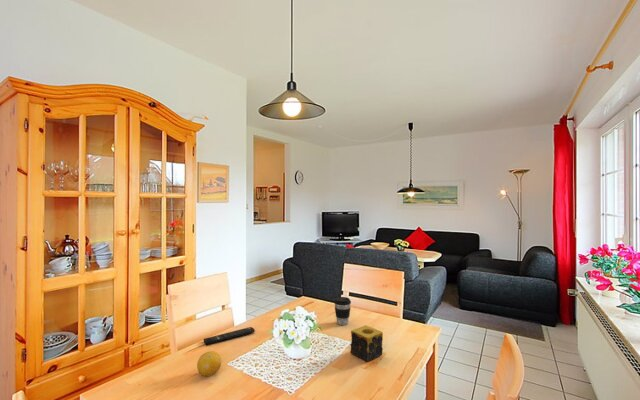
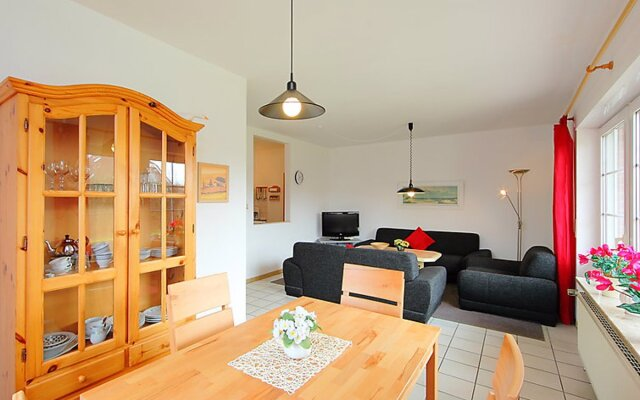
- remote control [203,326,256,346]
- candle [349,324,384,362]
- coffee cup [333,296,352,326]
- fruit [196,350,223,377]
